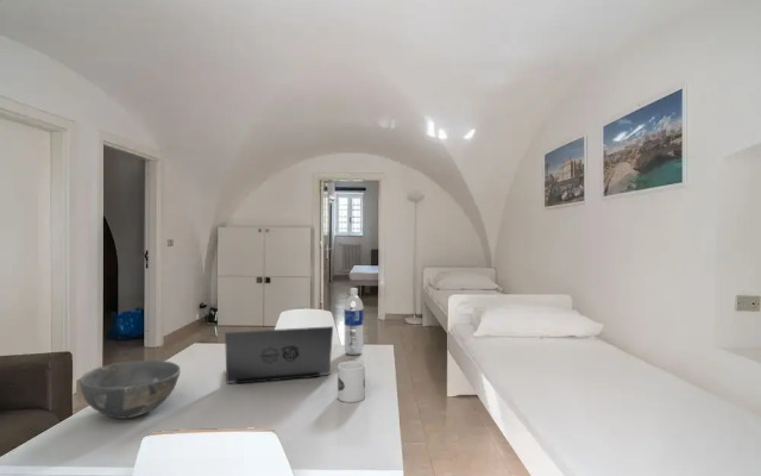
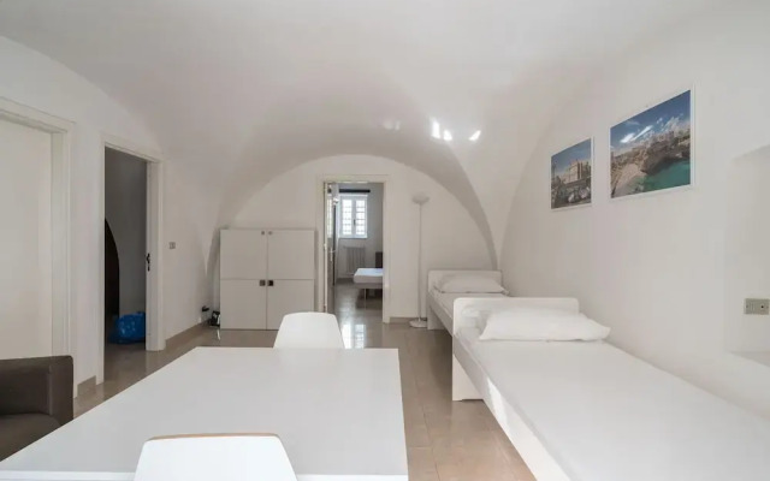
- laptop [224,325,334,384]
- bowl [78,359,182,420]
- mug [337,361,366,403]
- water bottle [344,287,365,356]
